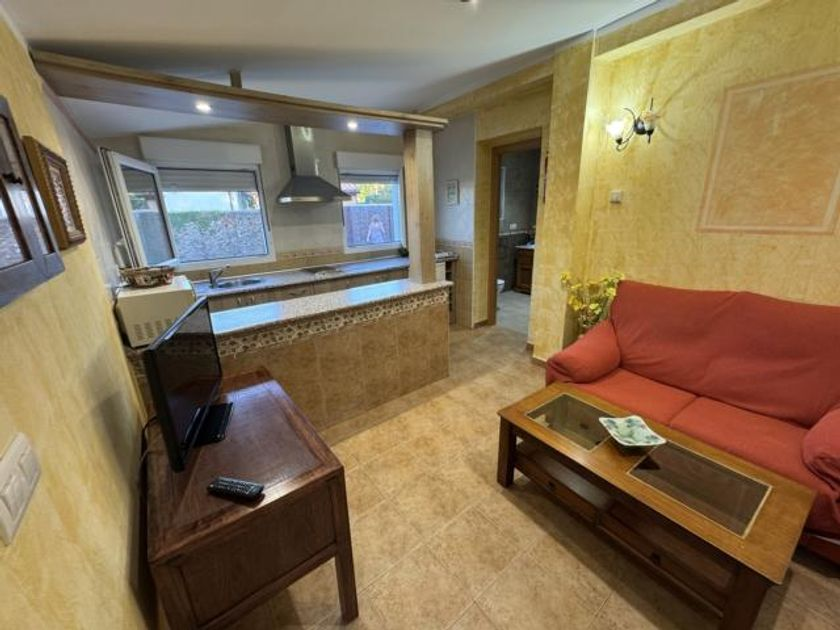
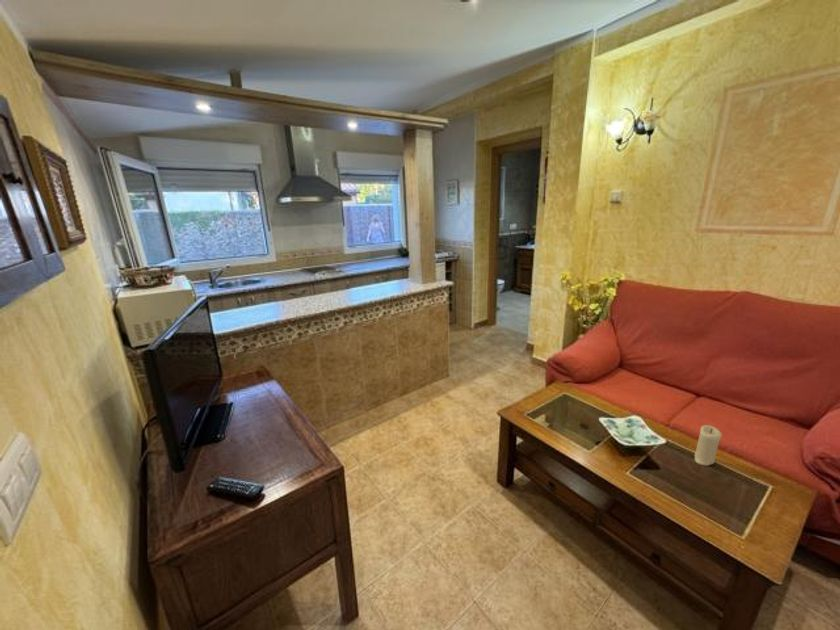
+ candle [693,424,723,467]
